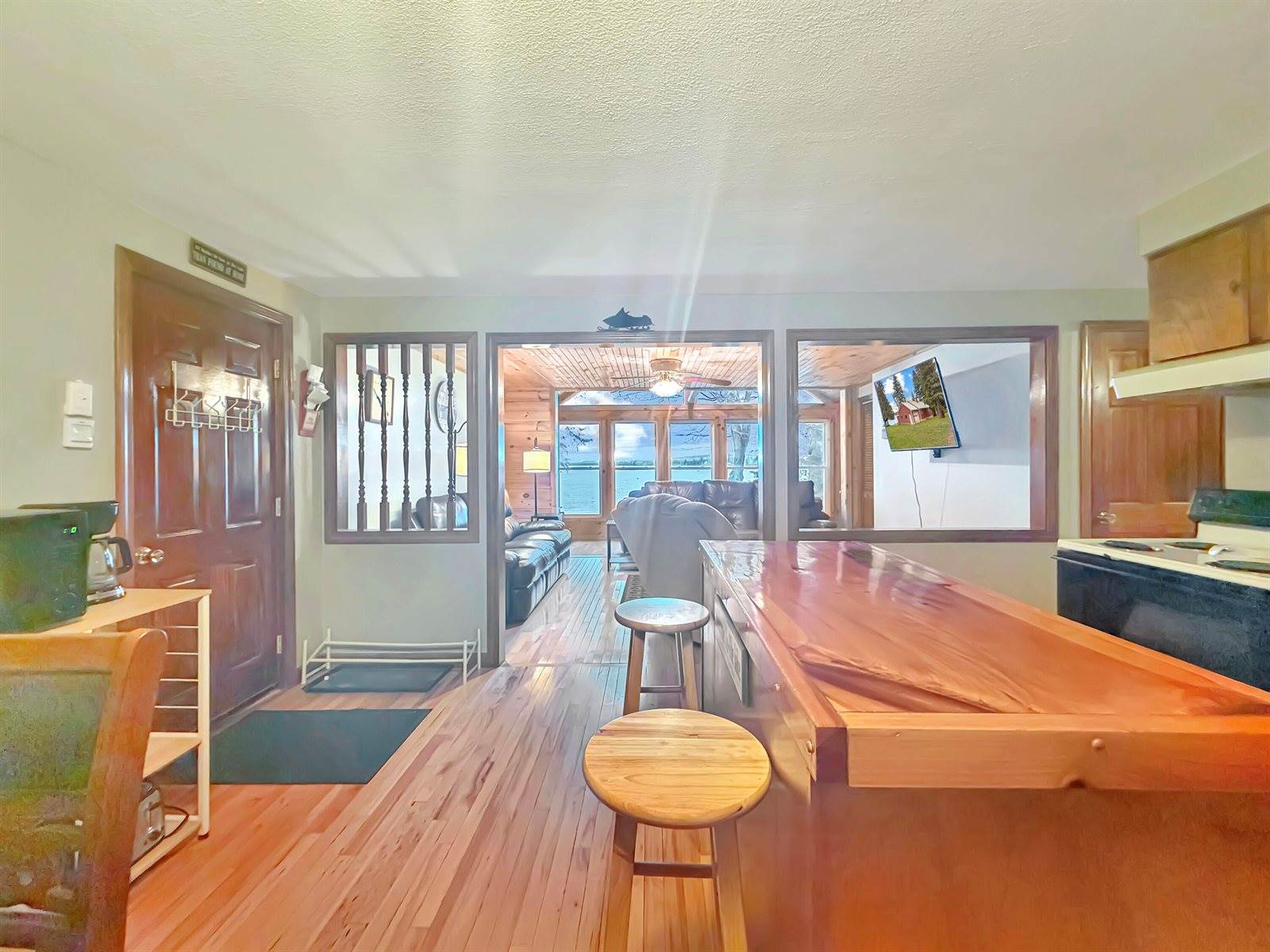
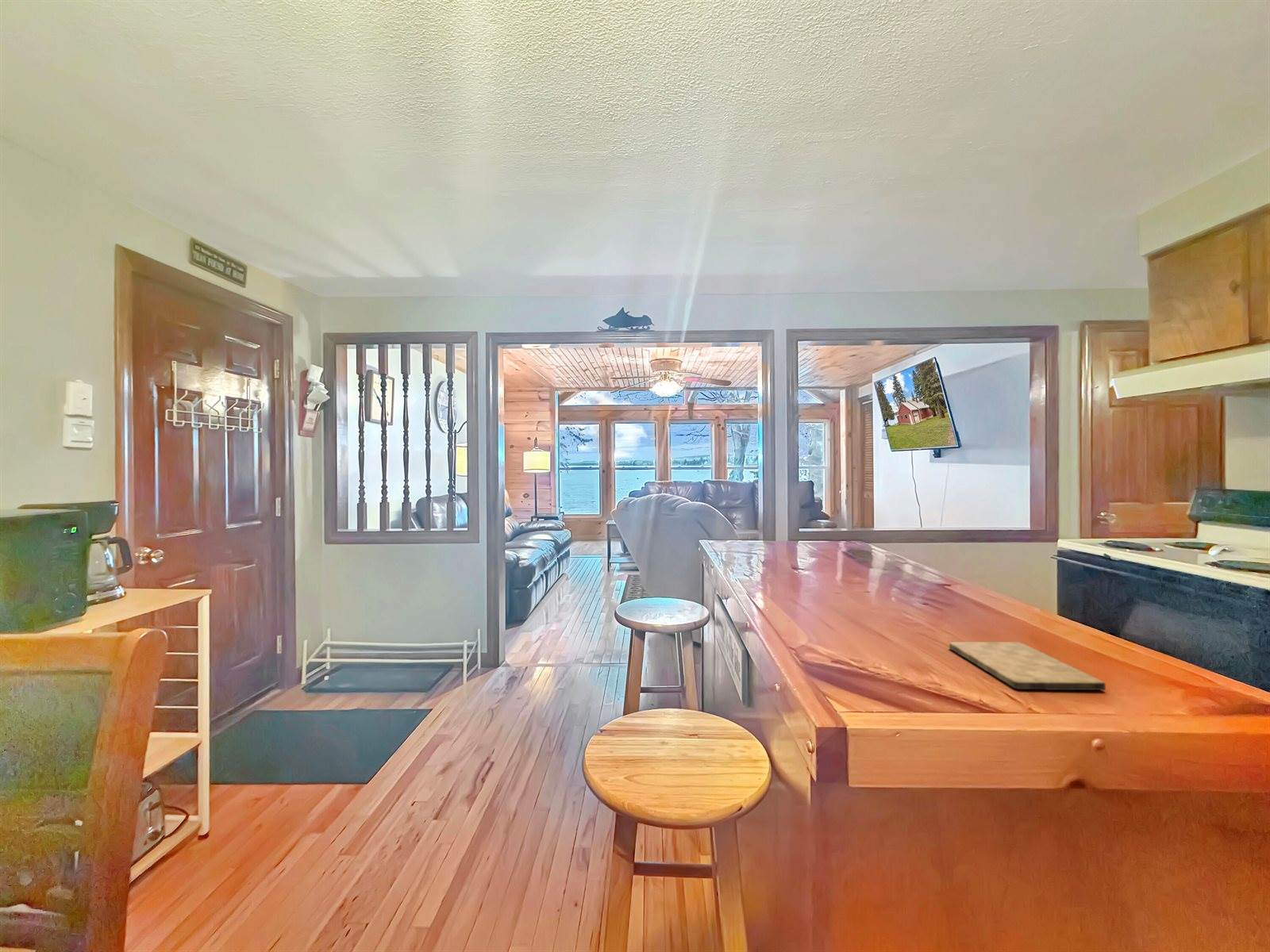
+ cutting board [949,641,1106,691]
